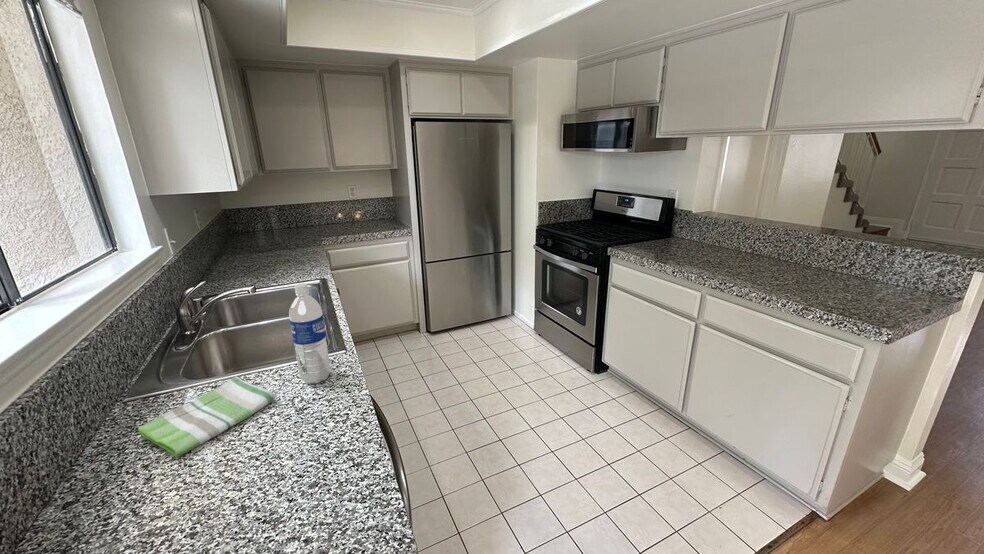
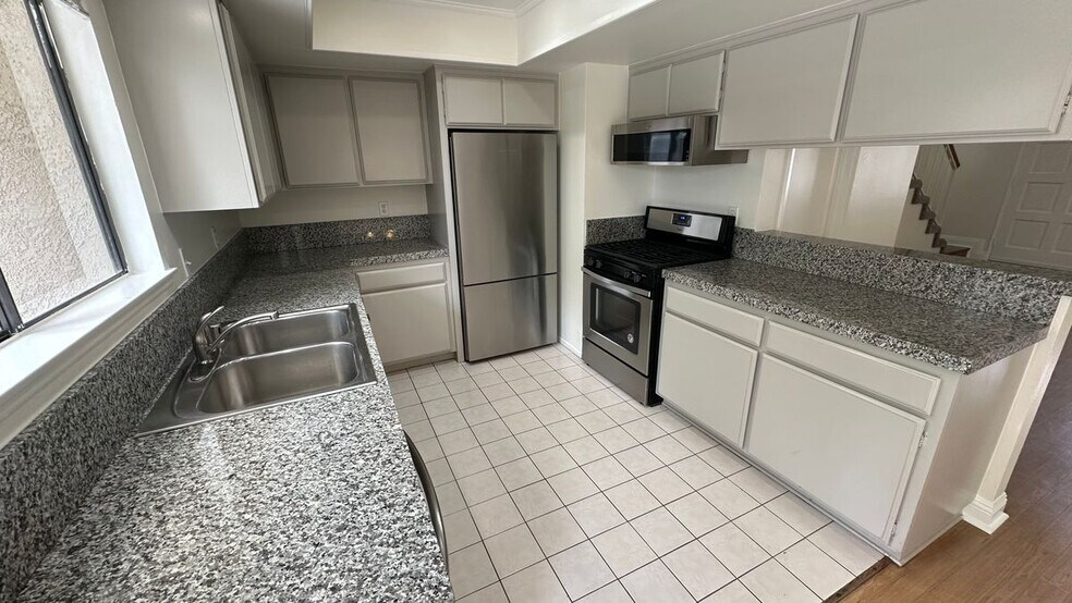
- dish towel [137,375,276,458]
- water bottle [288,282,331,385]
